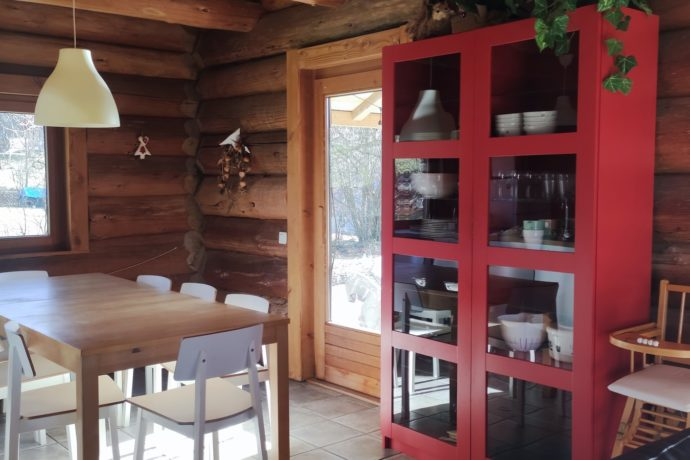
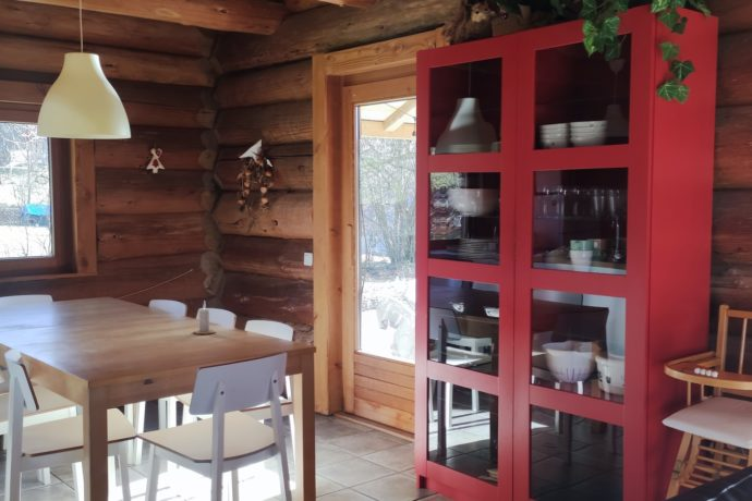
+ candle [192,301,217,335]
